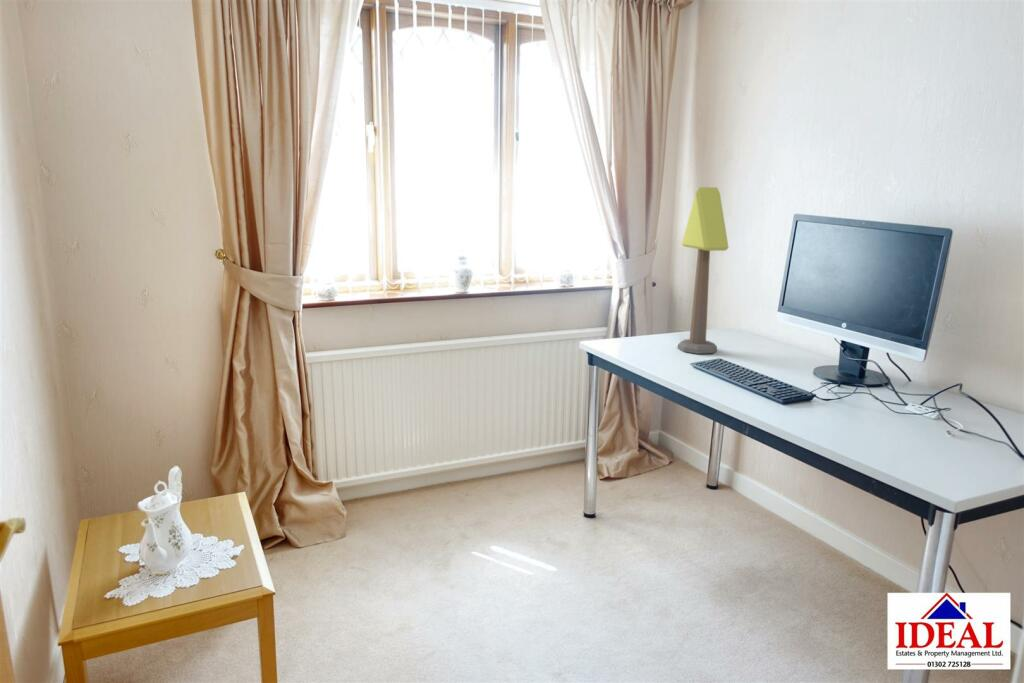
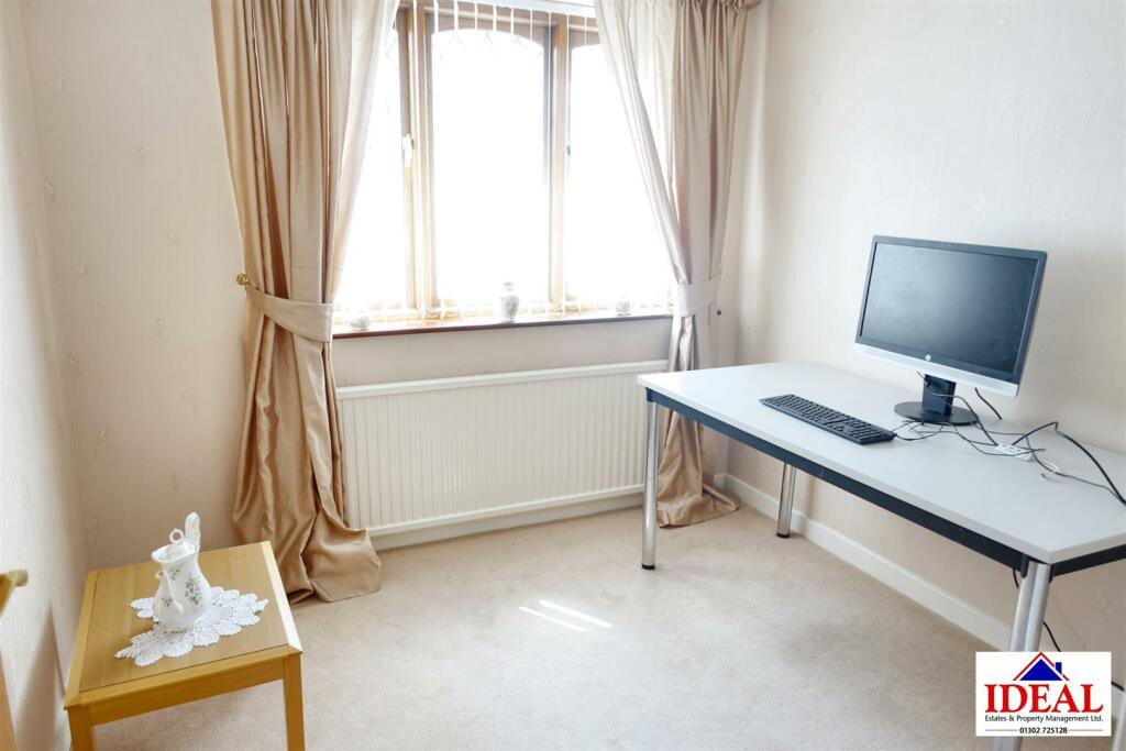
- table lamp [677,186,730,355]
